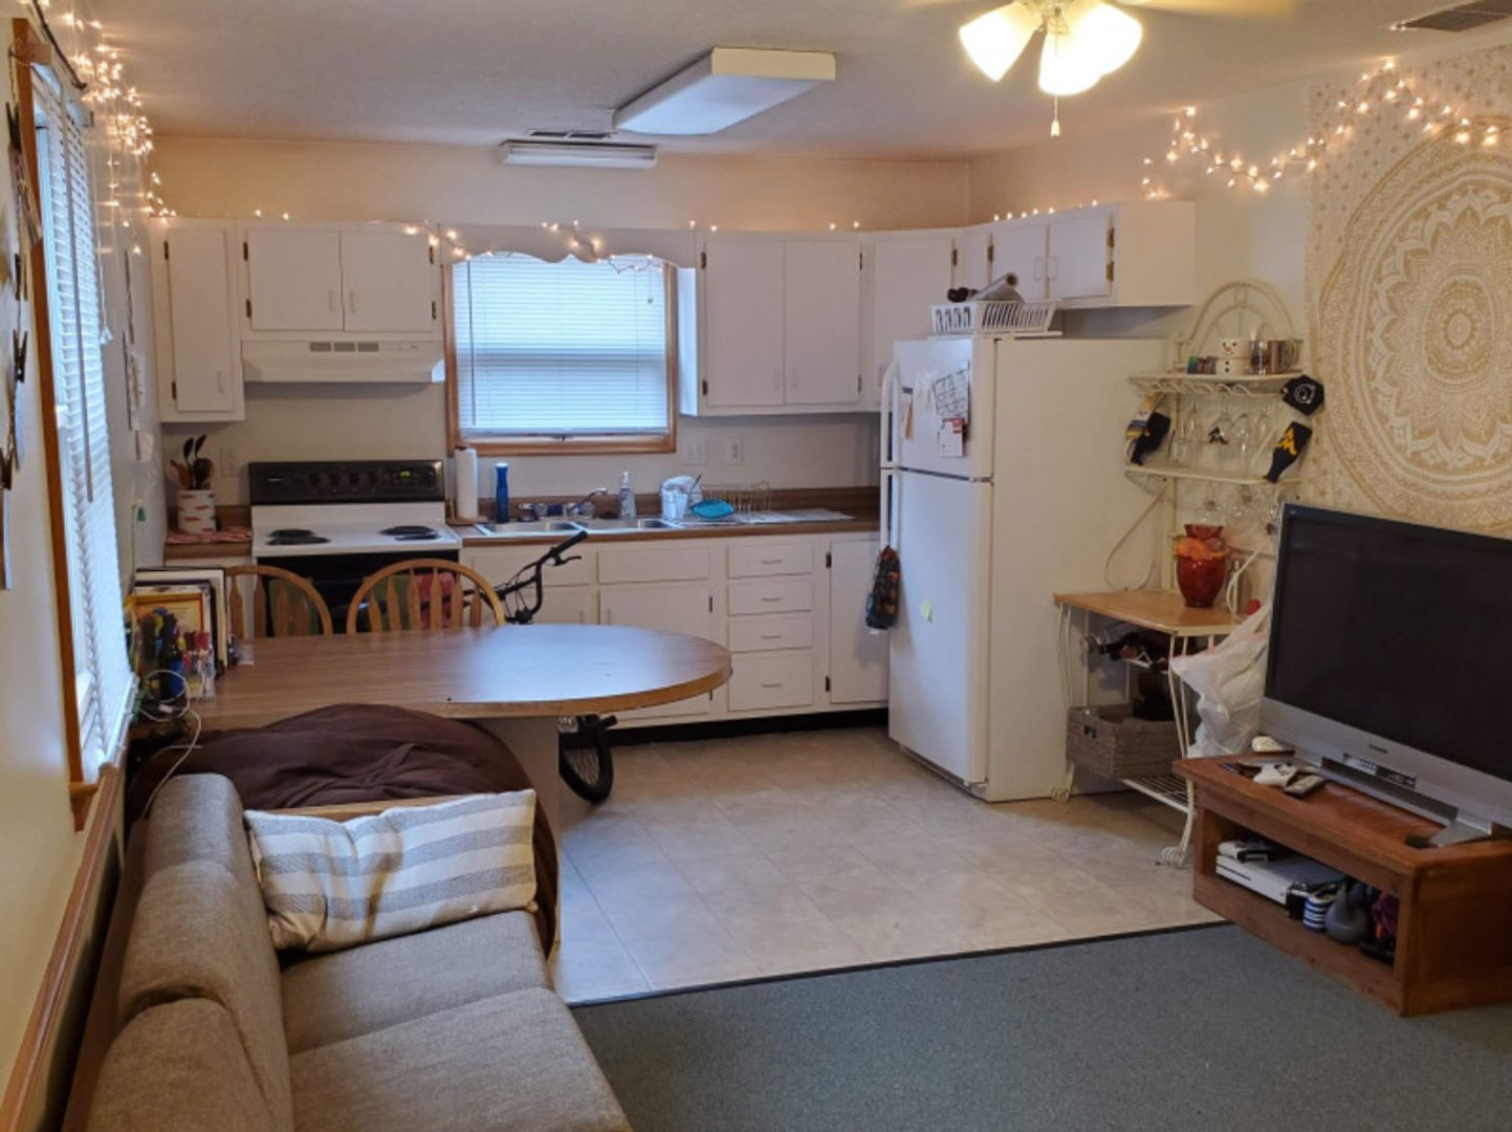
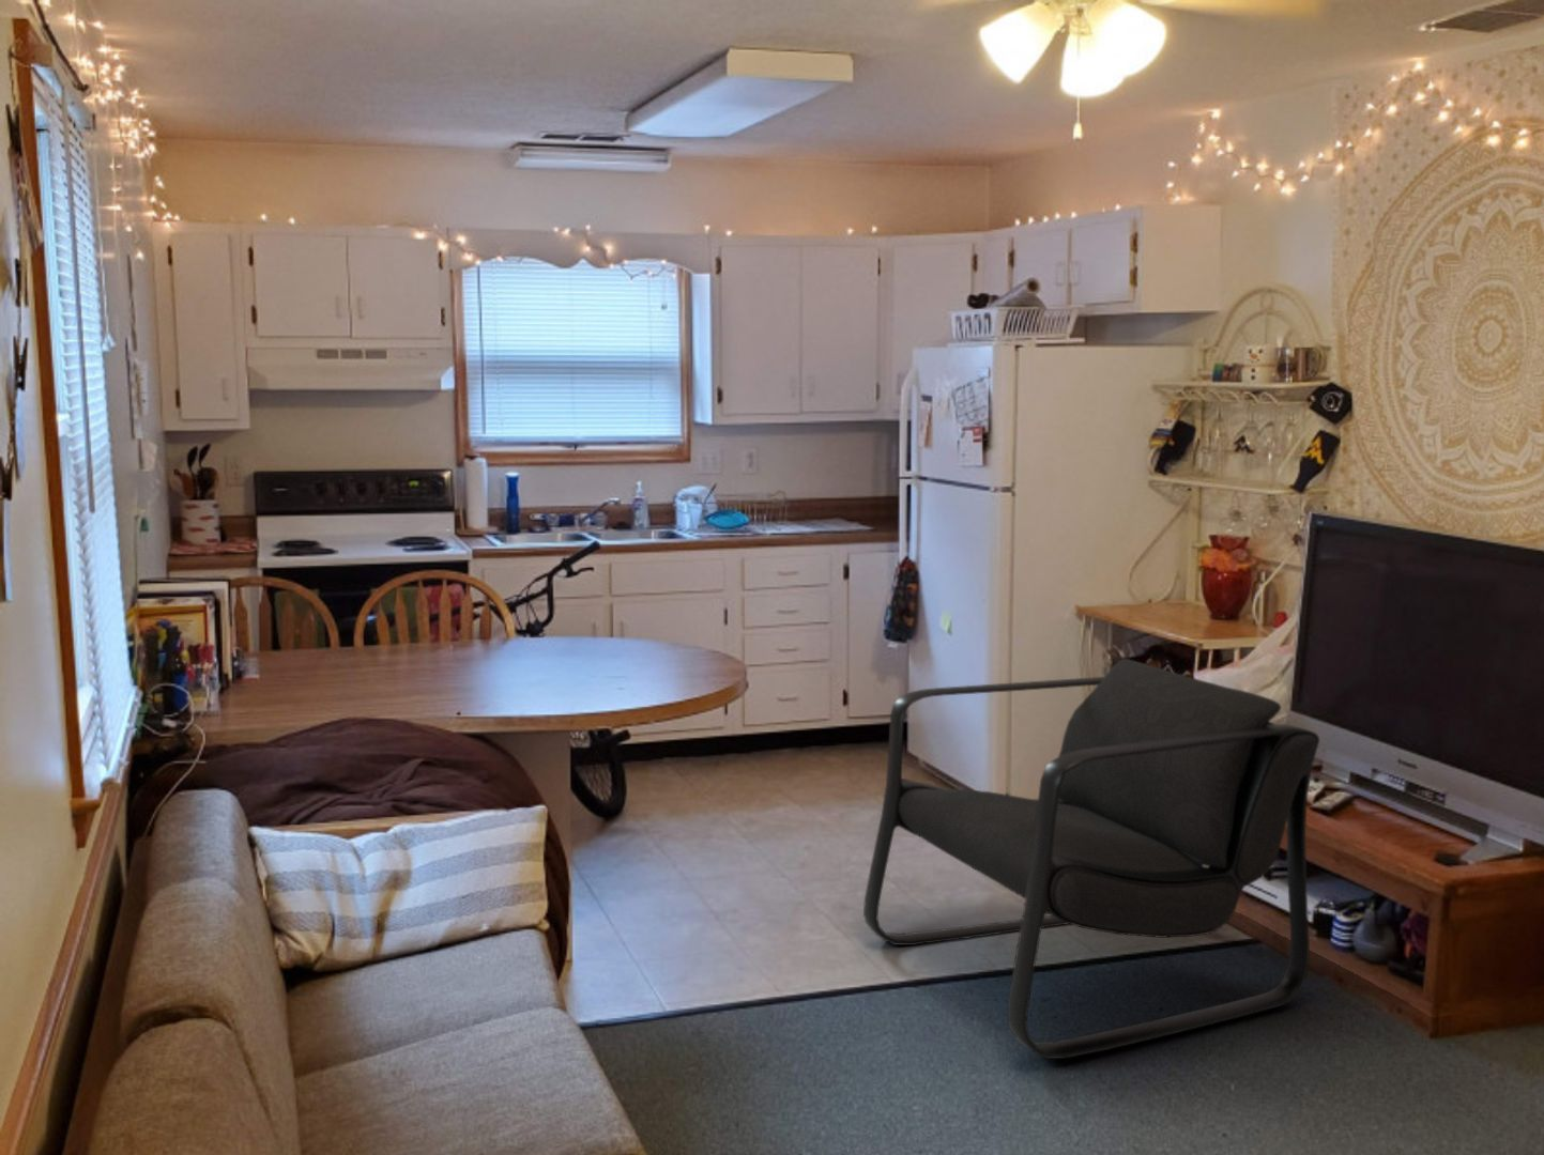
+ armchair [862,658,1321,1060]
